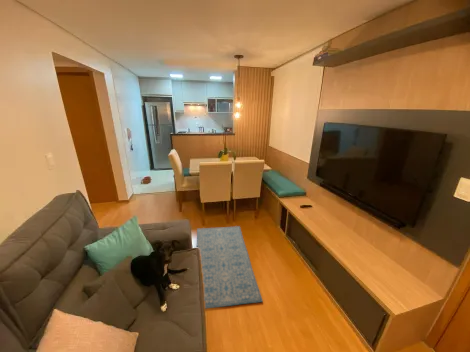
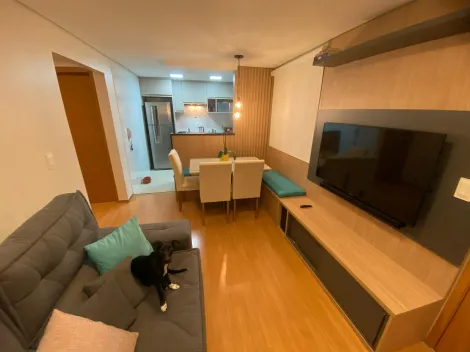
- rug [196,225,264,310]
